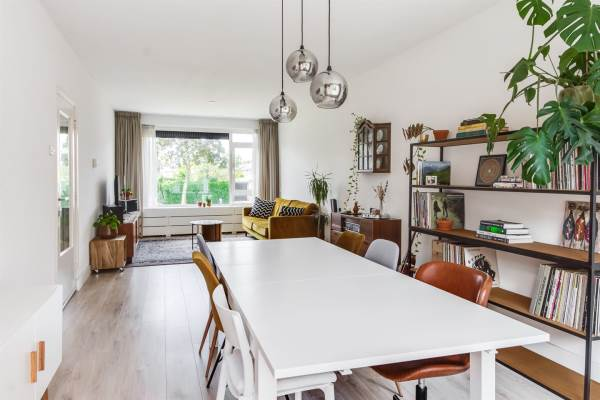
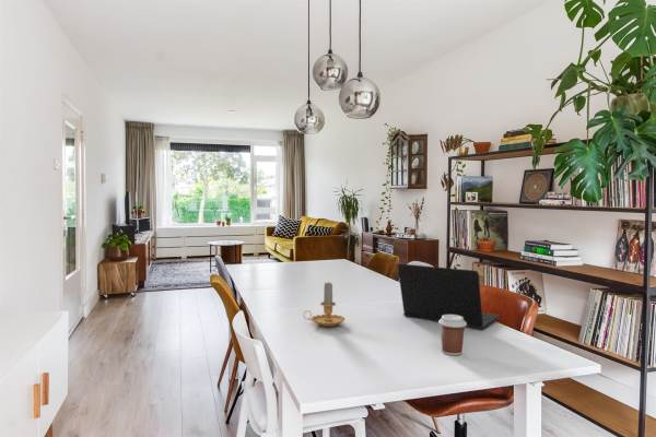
+ laptop [397,263,501,330]
+ coffee cup [437,315,467,356]
+ candle [303,281,345,328]
